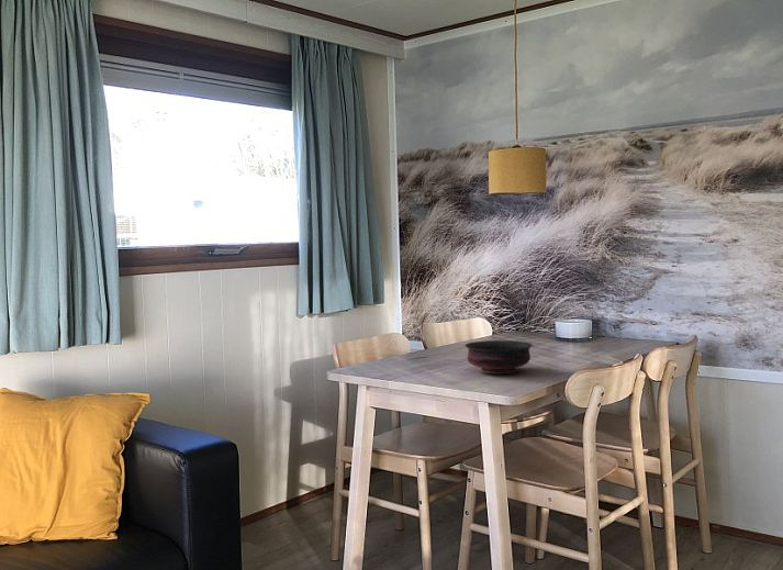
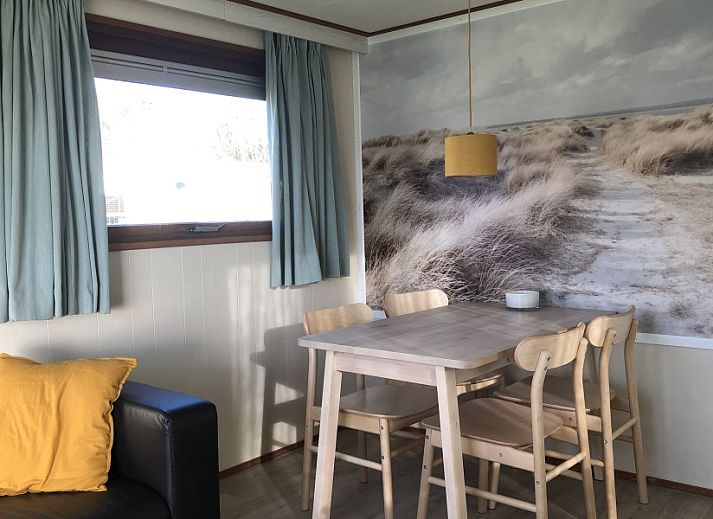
- bowl [465,339,534,375]
